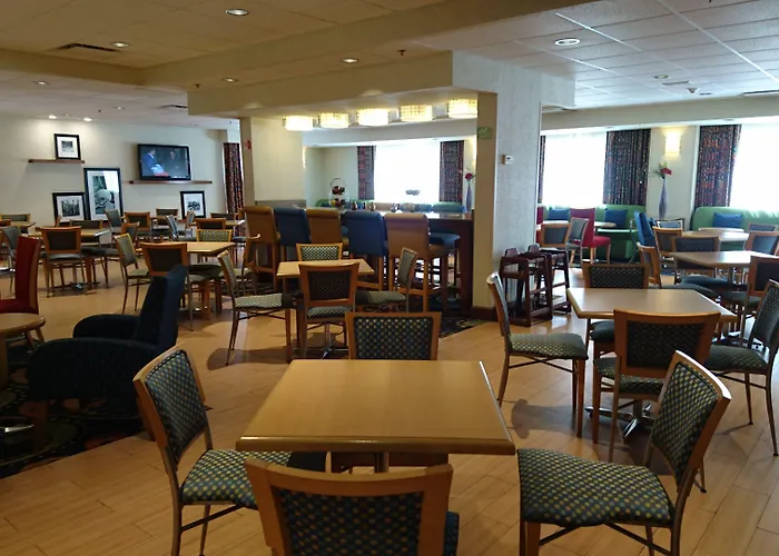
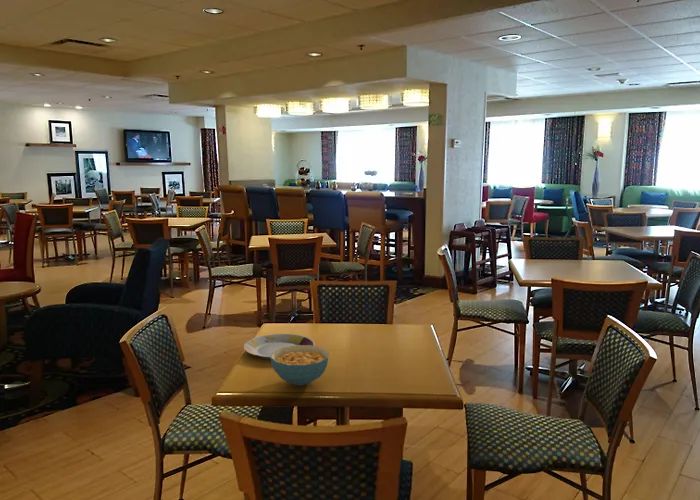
+ cereal bowl [270,345,330,386]
+ plate [243,333,315,360]
